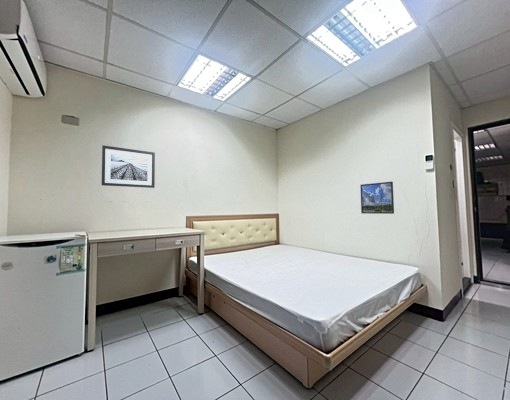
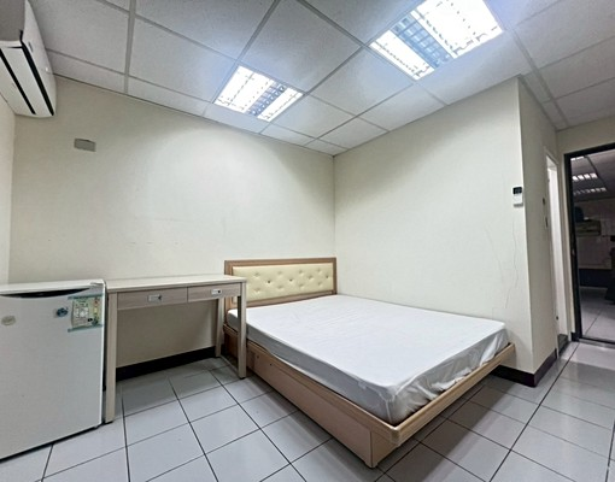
- wall art [101,144,156,189]
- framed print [359,181,395,215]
